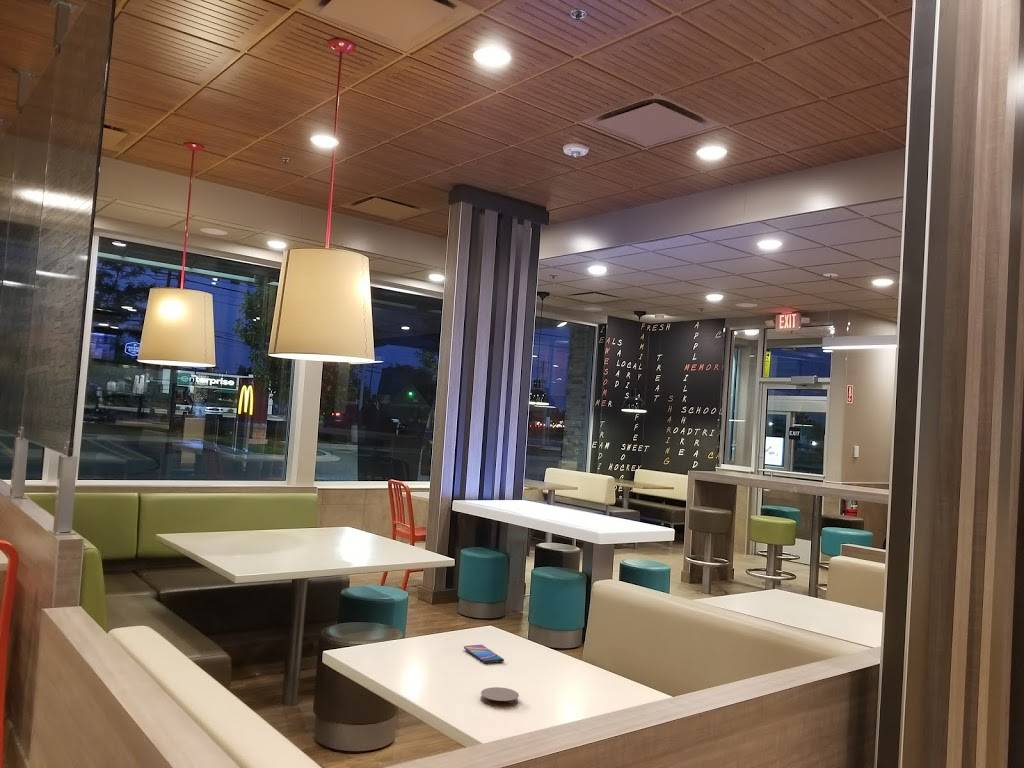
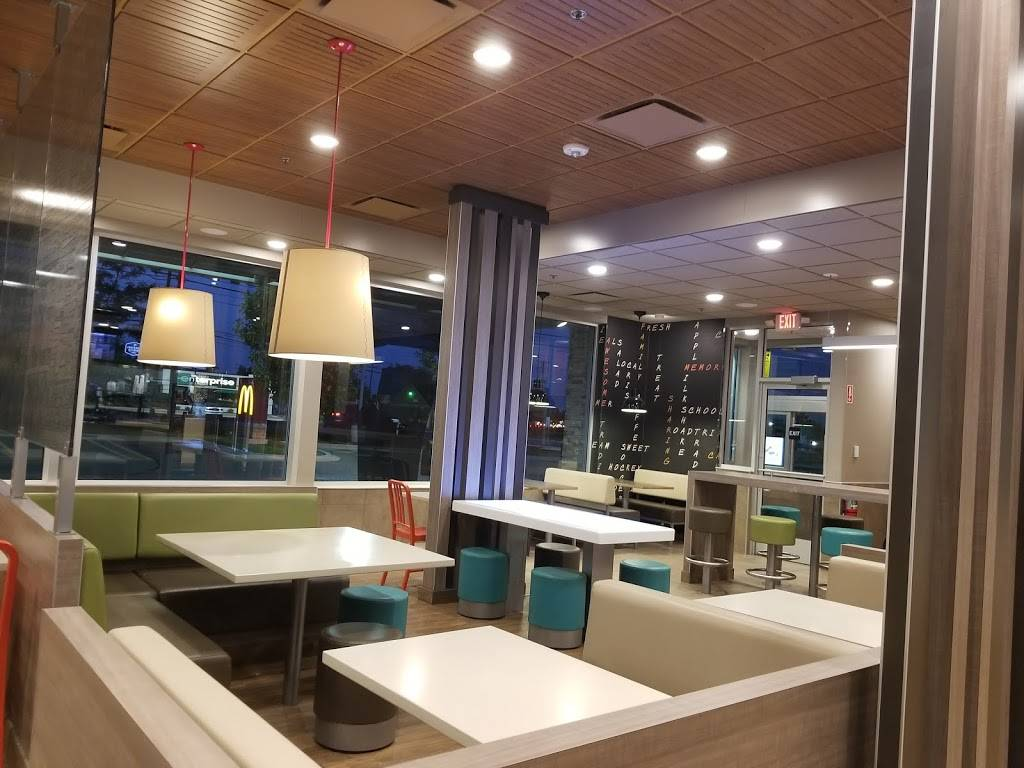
- coaster [480,686,520,707]
- smartphone [463,644,505,664]
